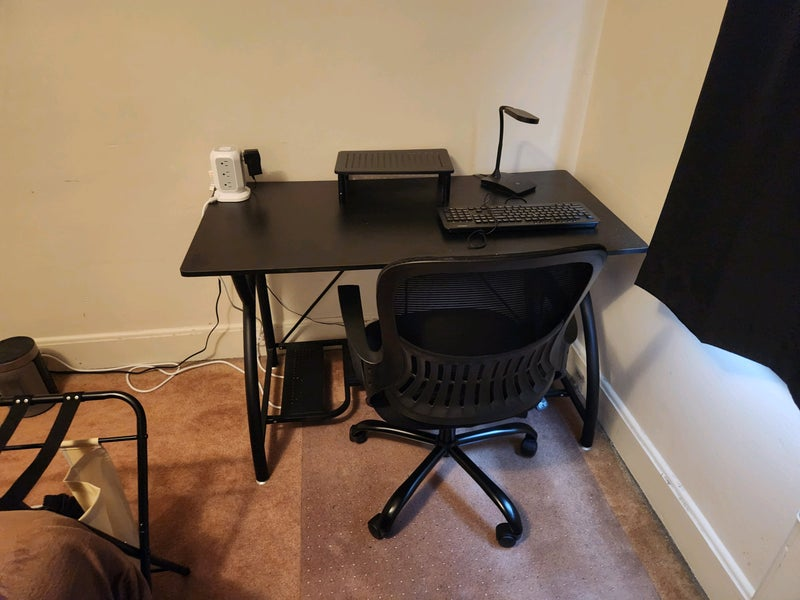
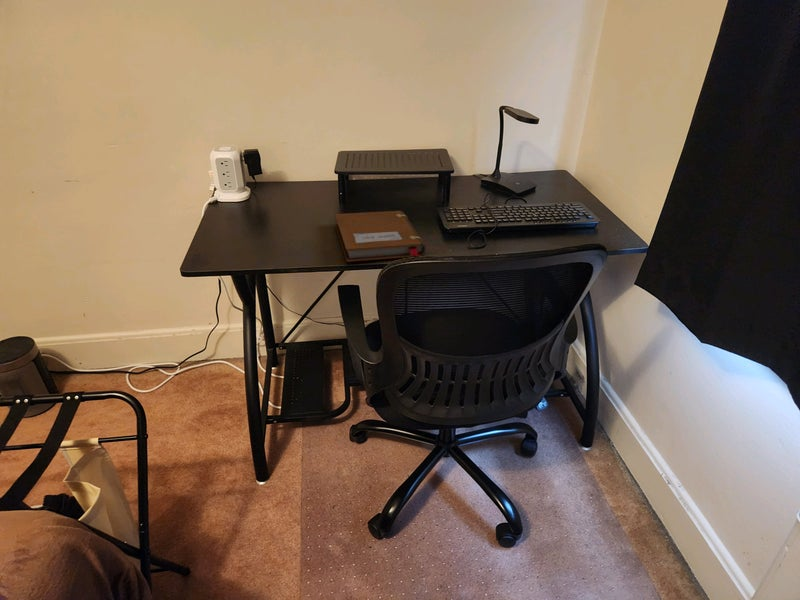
+ notebook [334,210,427,263]
